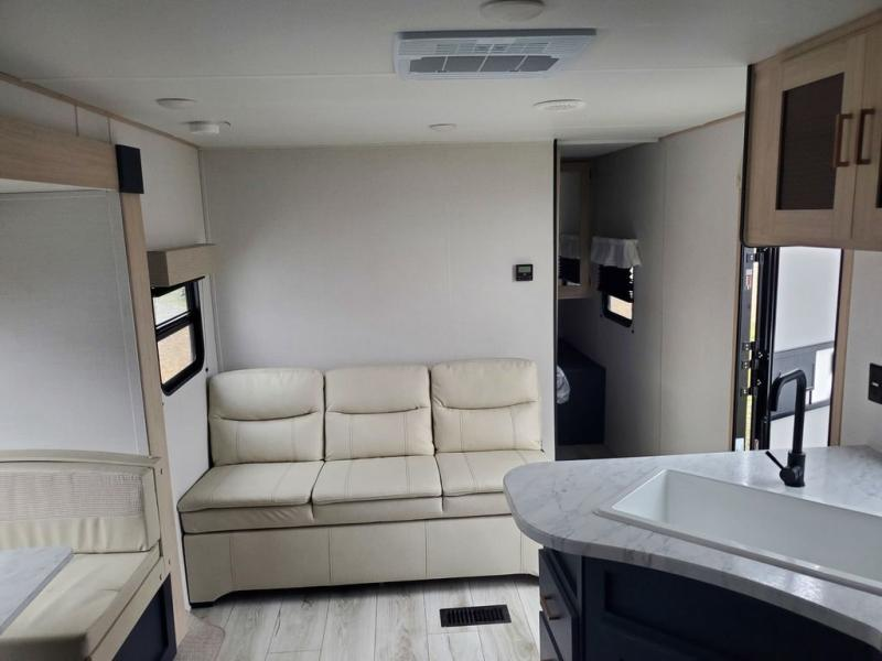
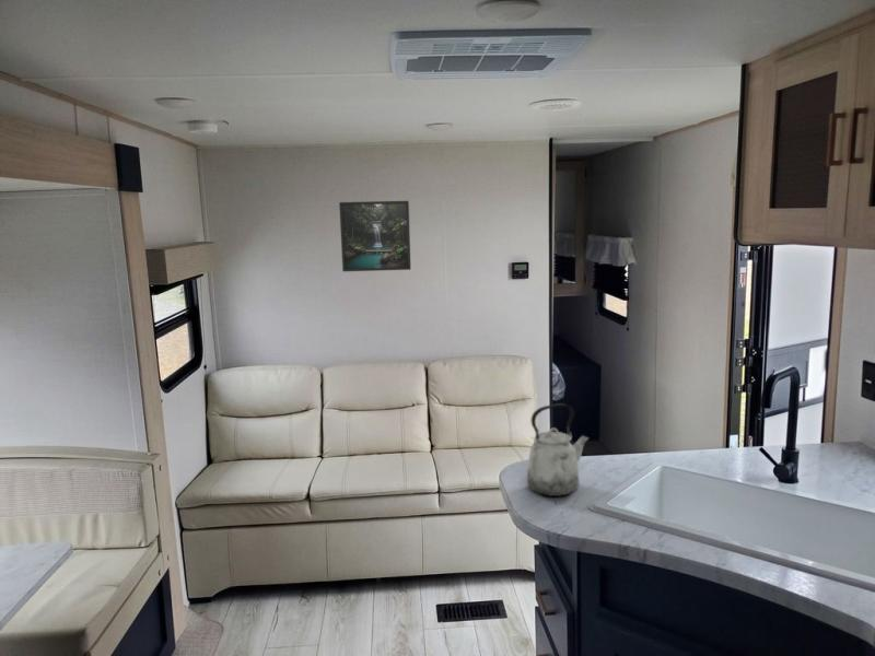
+ kettle [526,402,590,497]
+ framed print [338,200,412,272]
